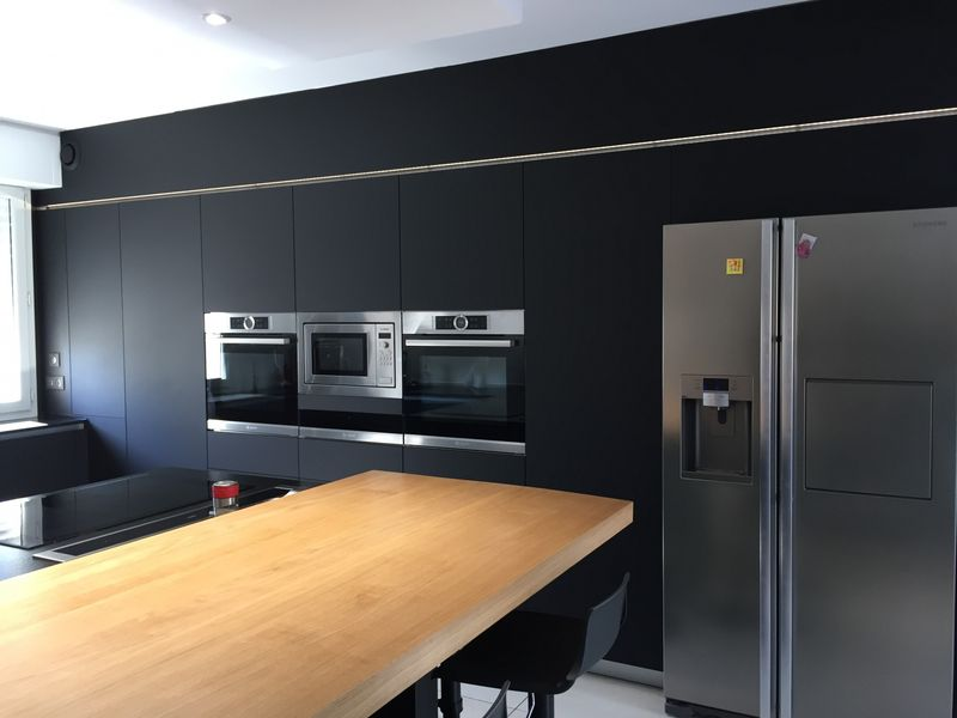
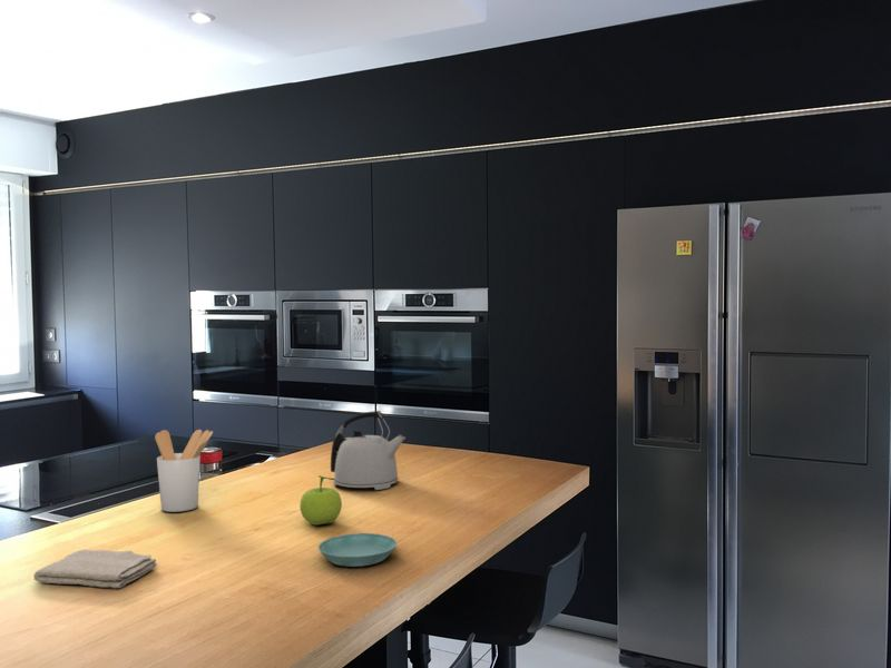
+ kettle [330,410,407,491]
+ utensil holder [154,429,214,513]
+ saucer [317,532,398,568]
+ fruit [298,474,343,527]
+ washcloth [32,549,158,590]
